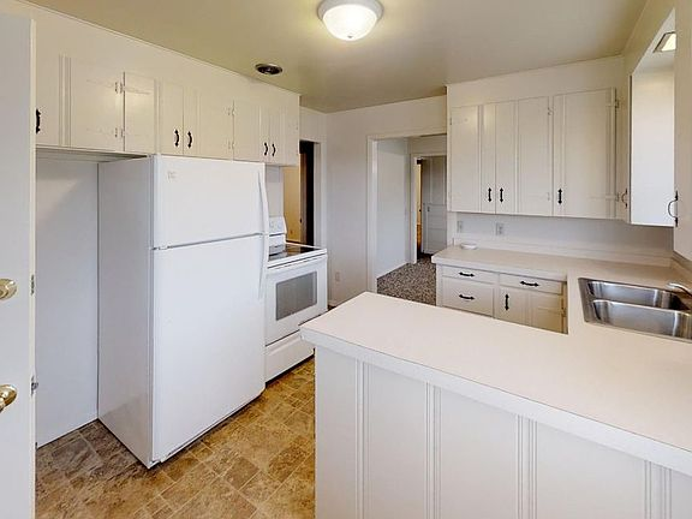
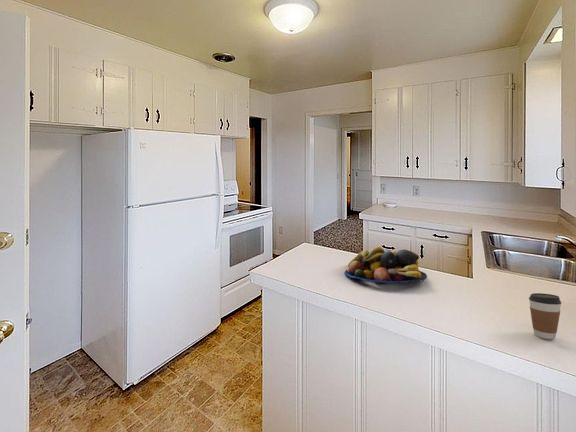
+ coffee cup [528,292,562,340]
+ fruit bowl [343,246,428,285]
